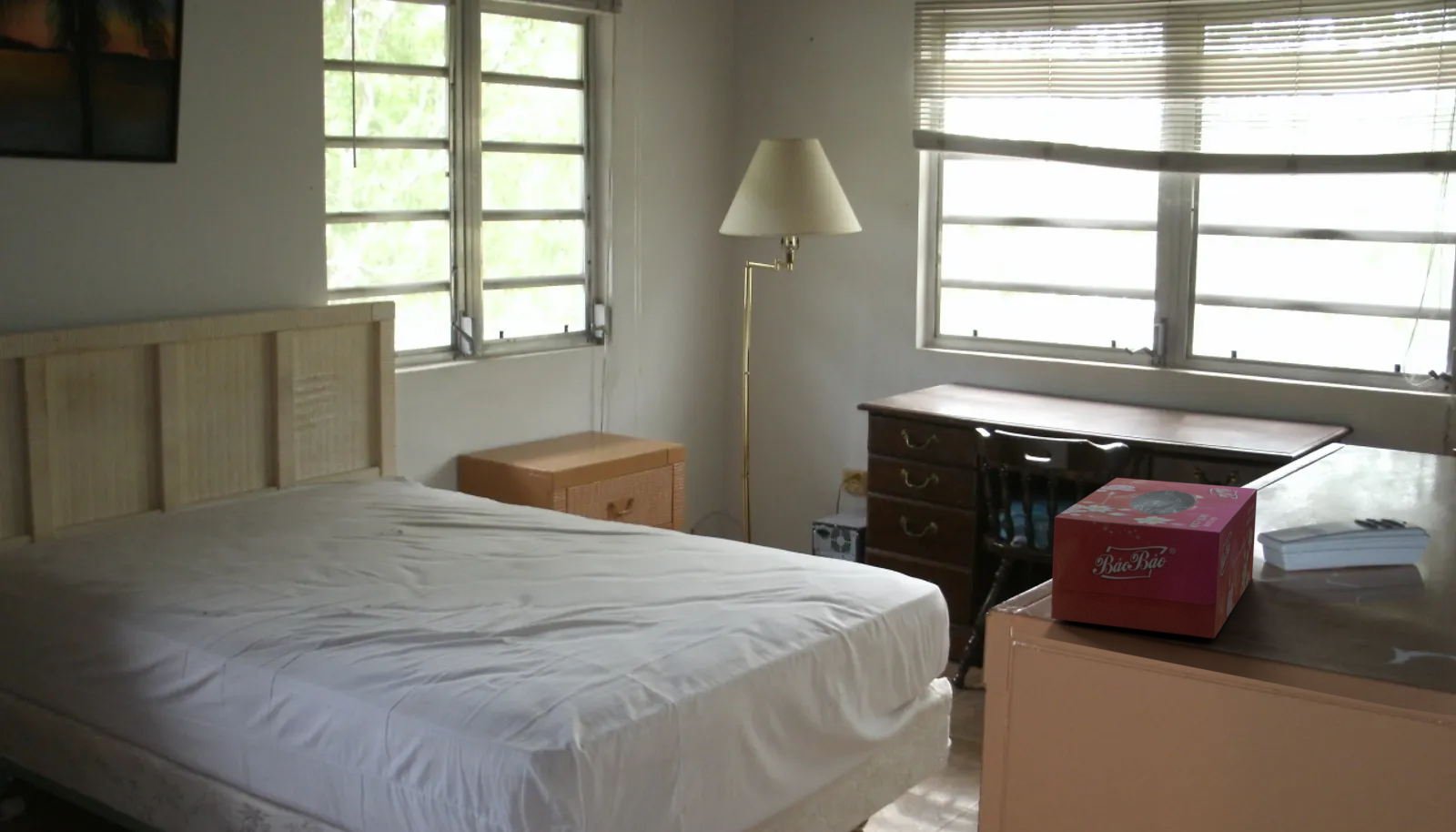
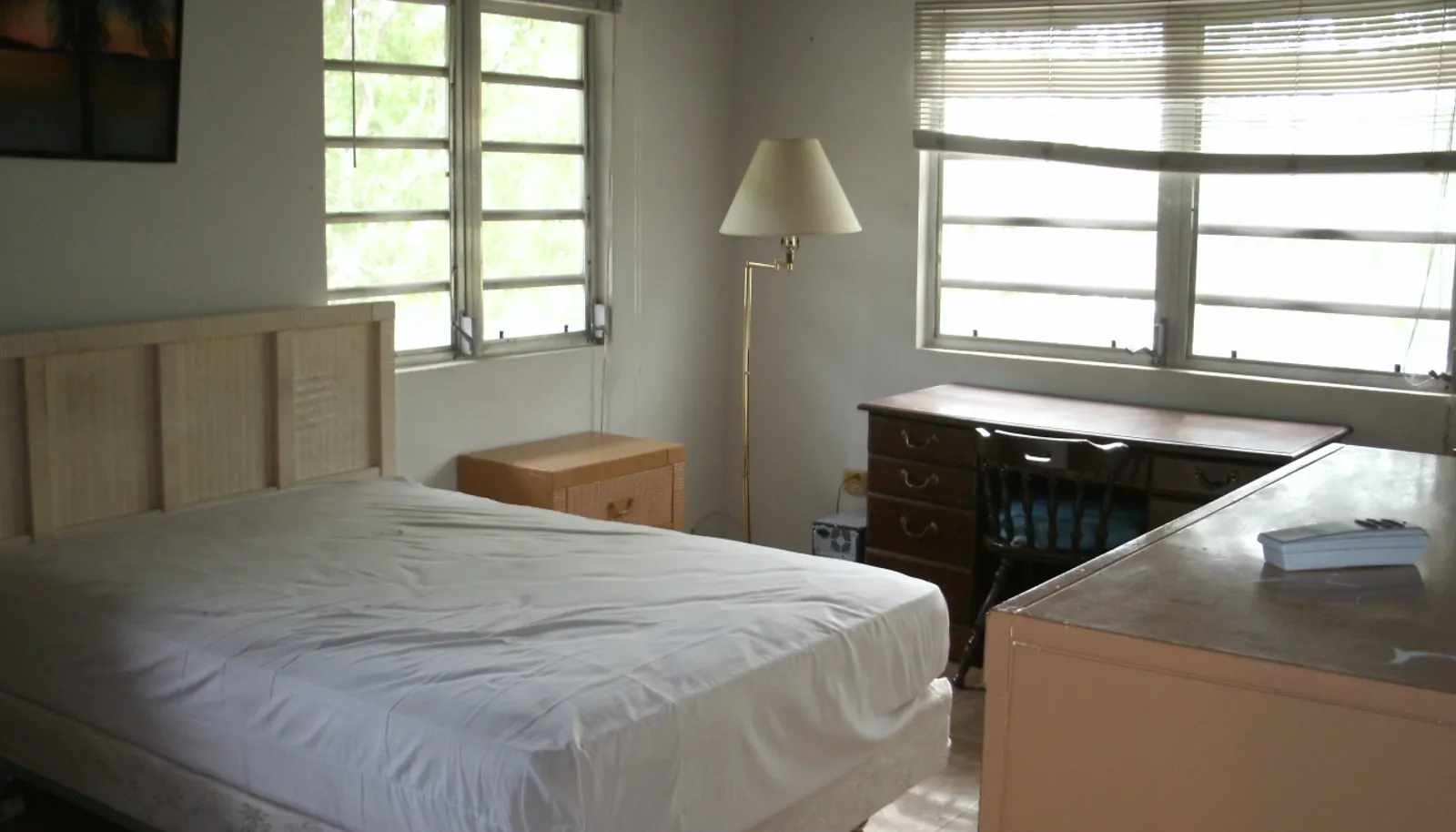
- tissue box [1050,477,1258,639]
